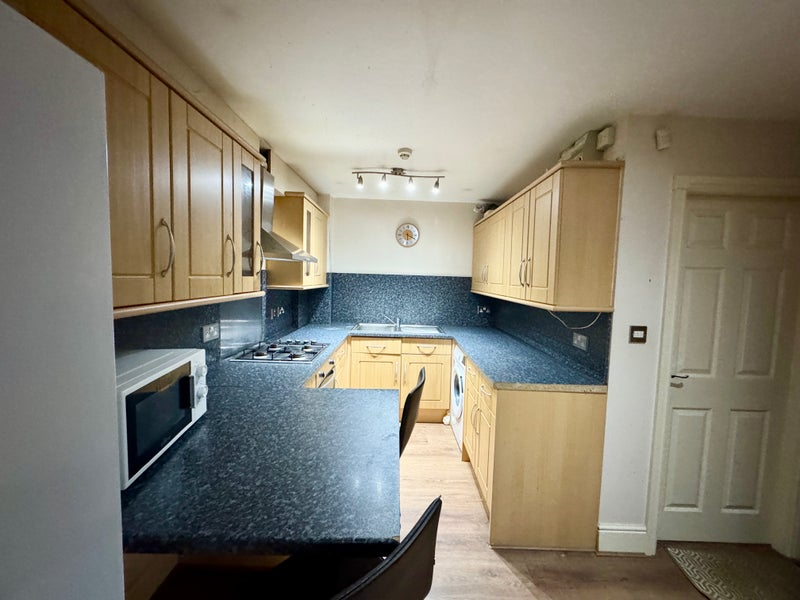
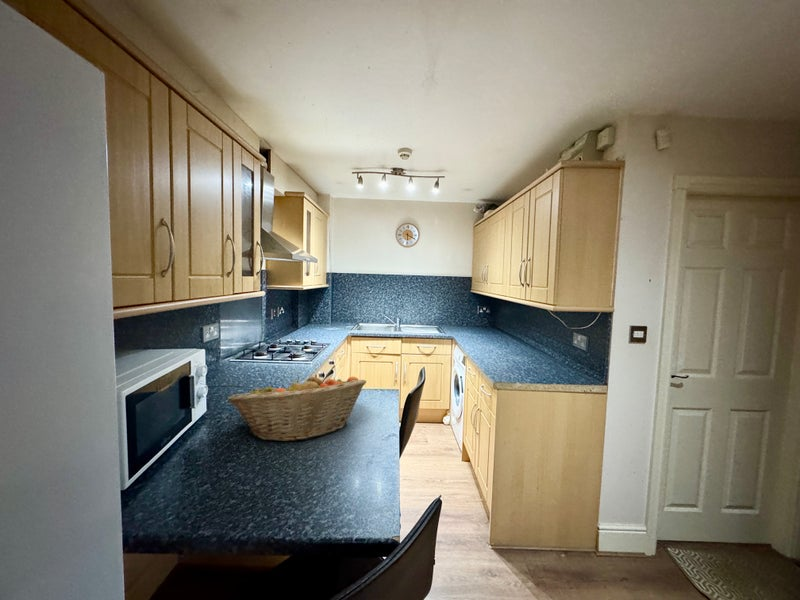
+ fruit basket [226,374,367,442]
